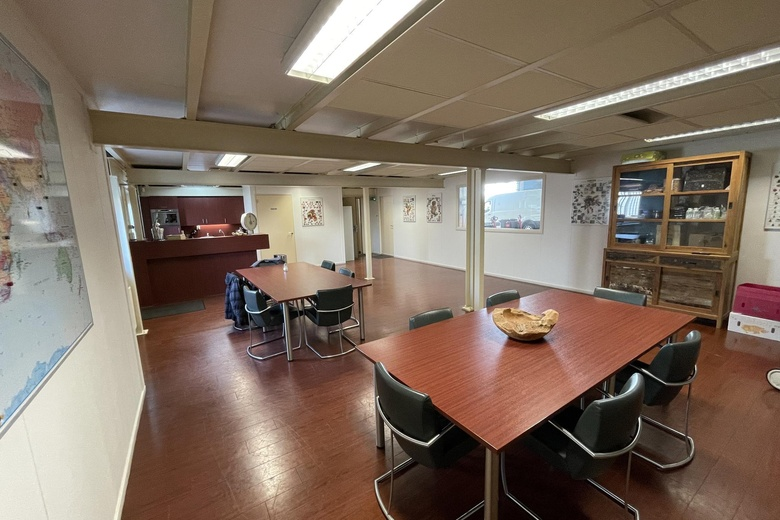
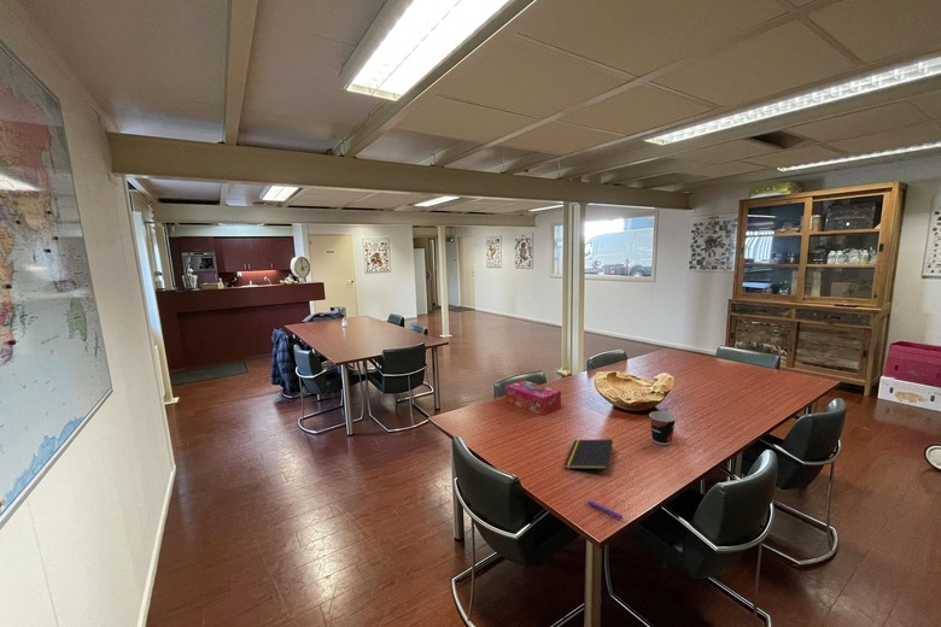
+ cup [648,410,677,446]
+ pen [585,499,625,520]
+ tissue box [504,379,562,417]
+ notepad [563,438,614,470]
